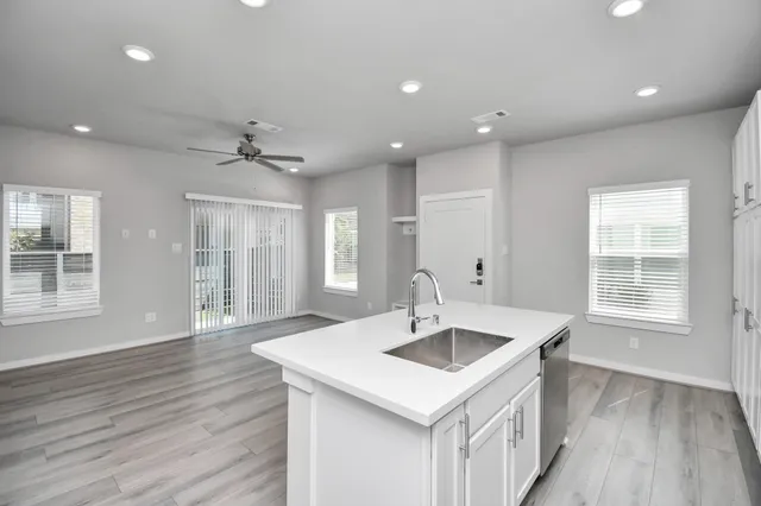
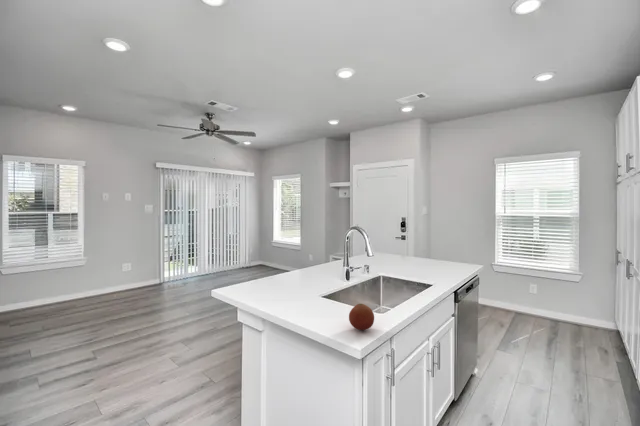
+ fruit [348,303,375,331]
